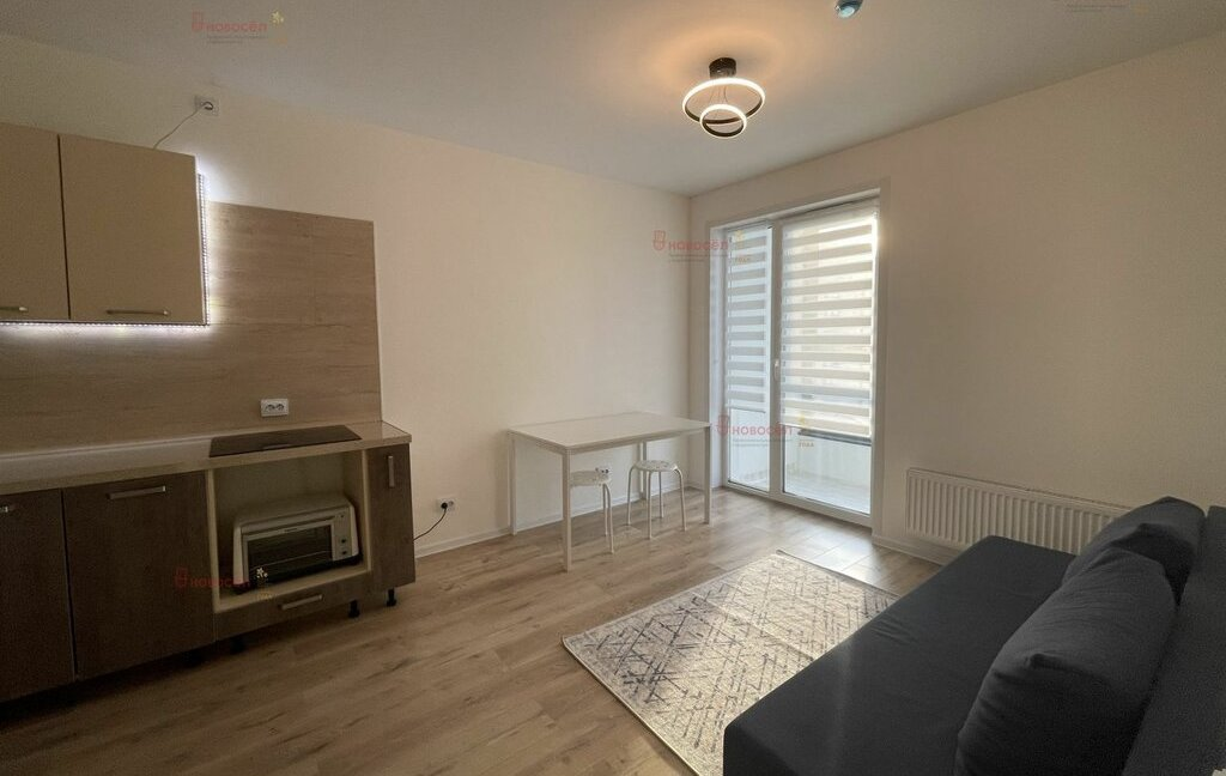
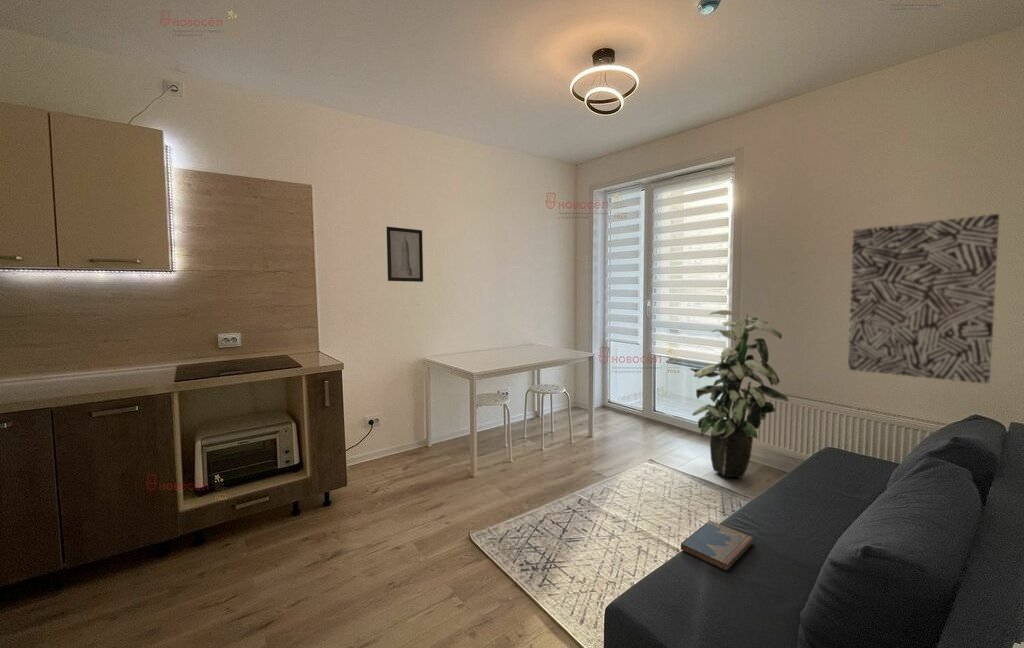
+ wall art [386,226,424,283]
+ hardcover book [680,519,754,572]
+ wall art [847,213,1000,385]
+ indoor plant [689,309,789,479]
